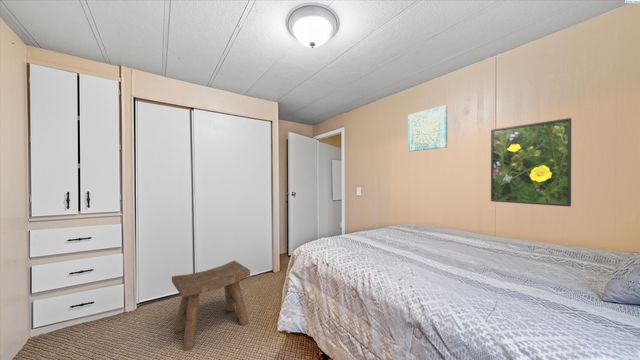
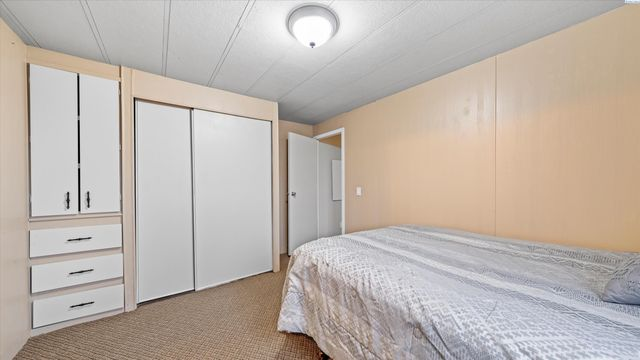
- stool [171,260,251,352]
- wall art [407,104,448,152]
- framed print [490,117,572,207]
